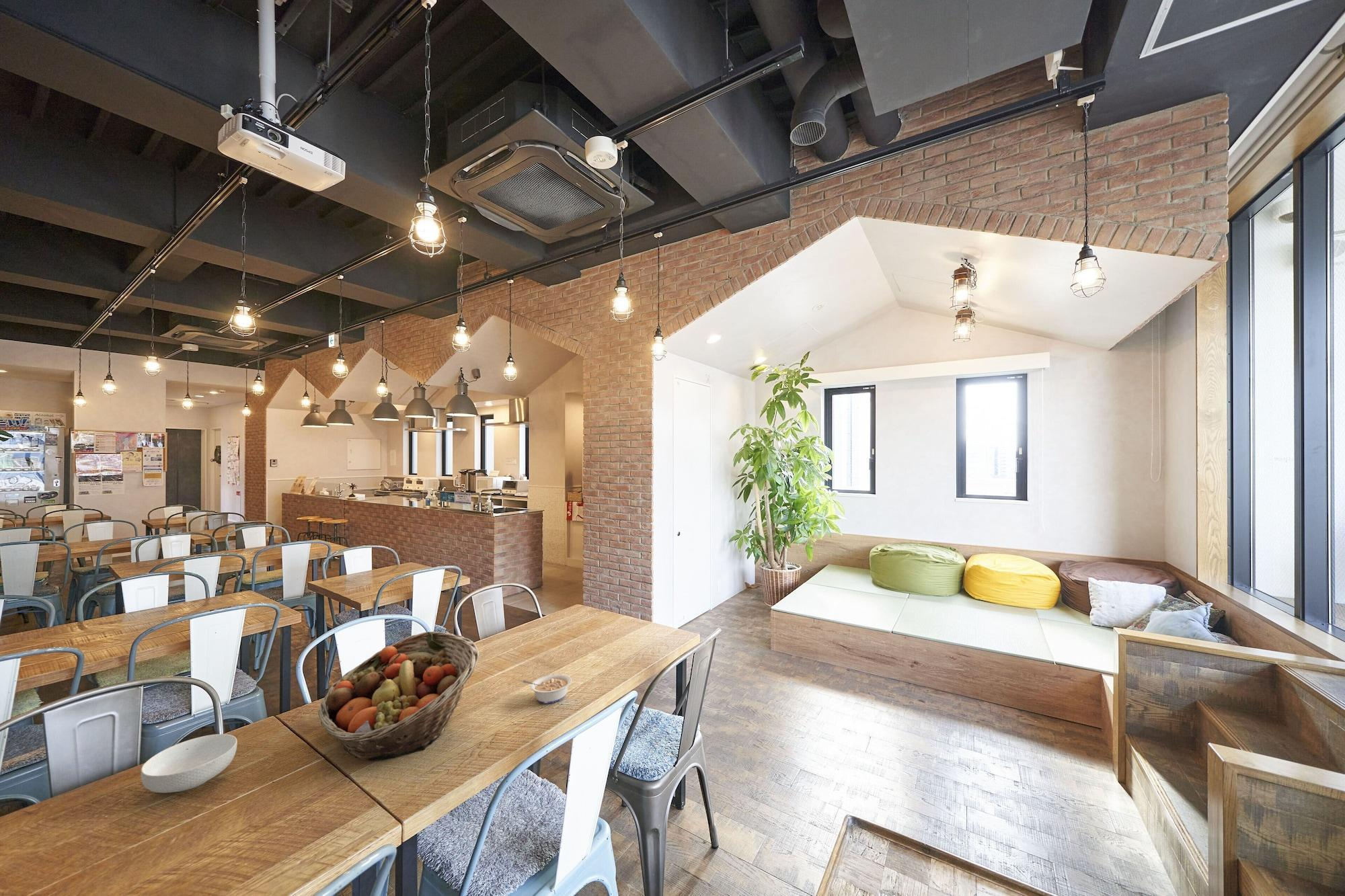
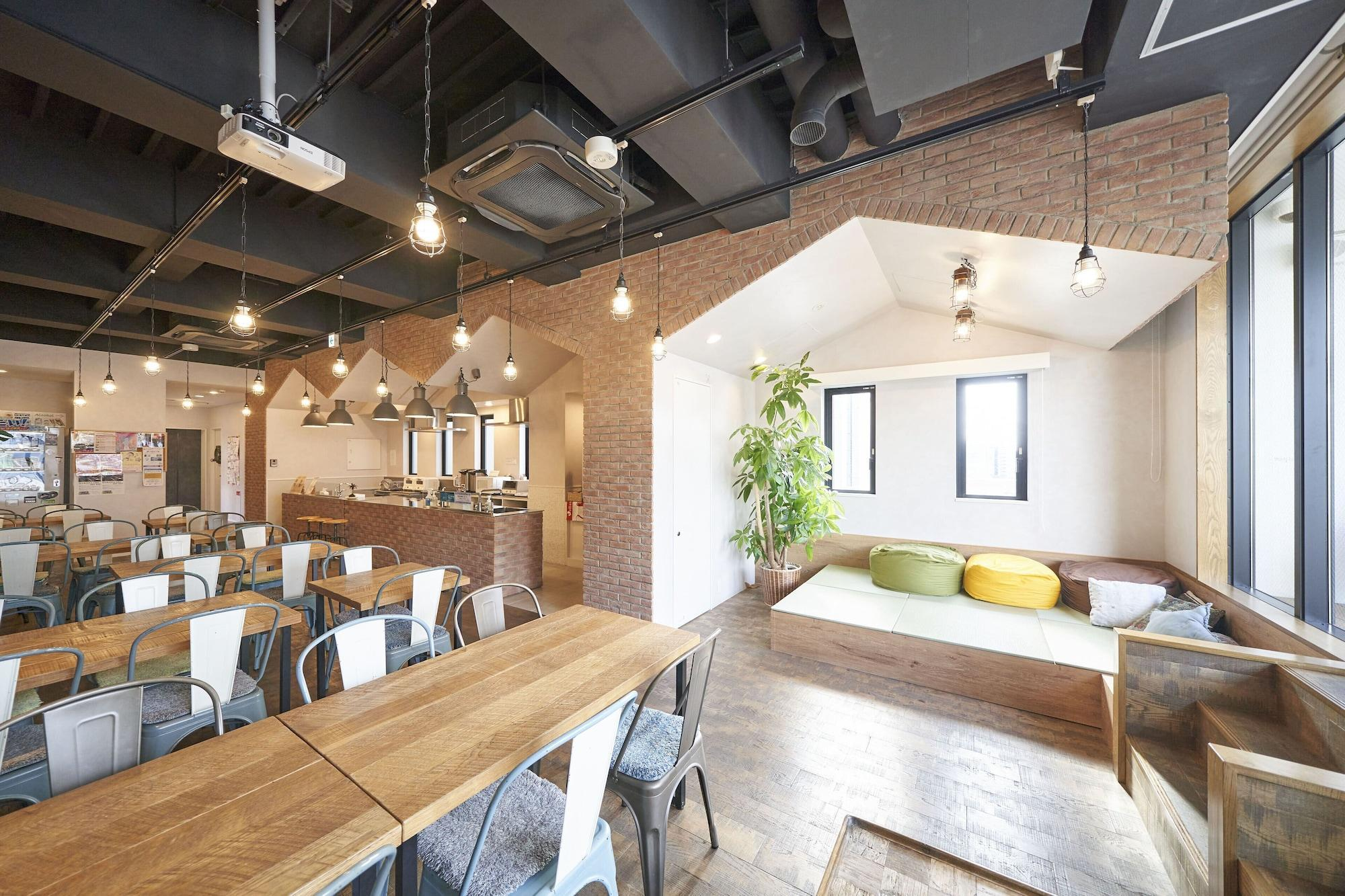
- fruit basket [317,631,479,762]
- cereal bowl [140,733,238,794]
- legume [522,674,572,704]
